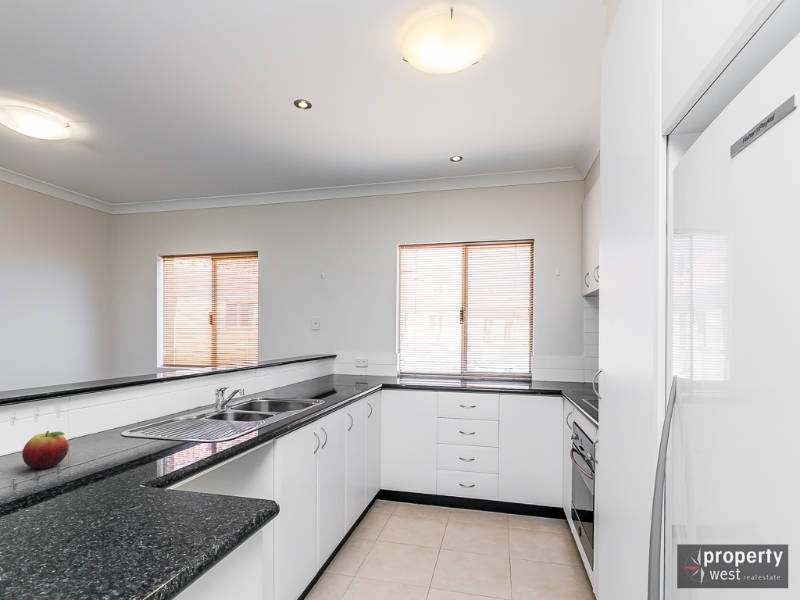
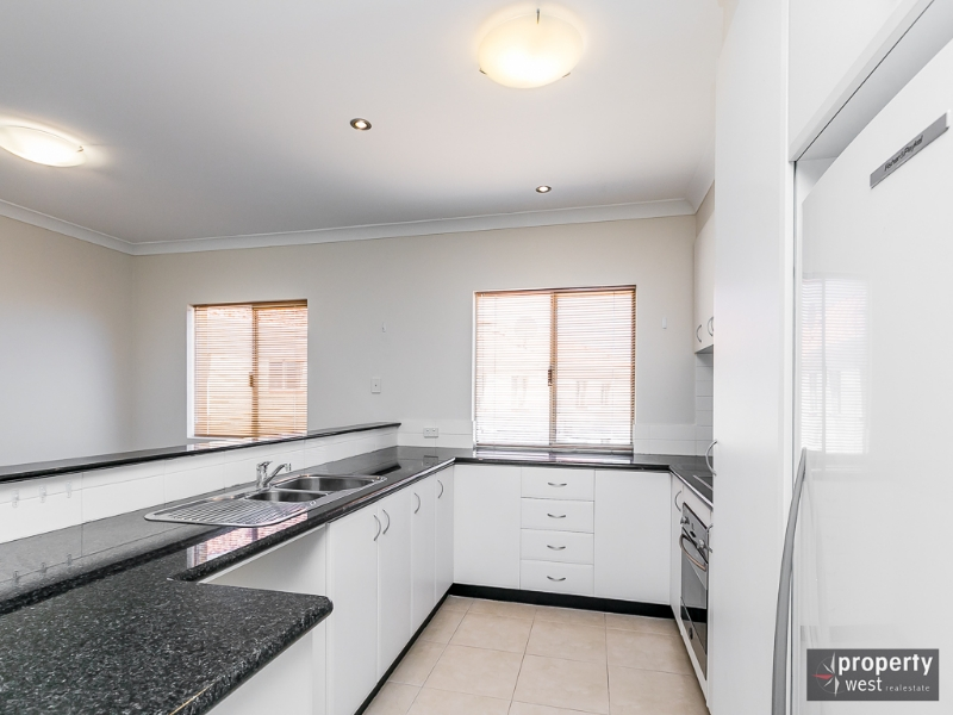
- fruit [21,430,70,470]
